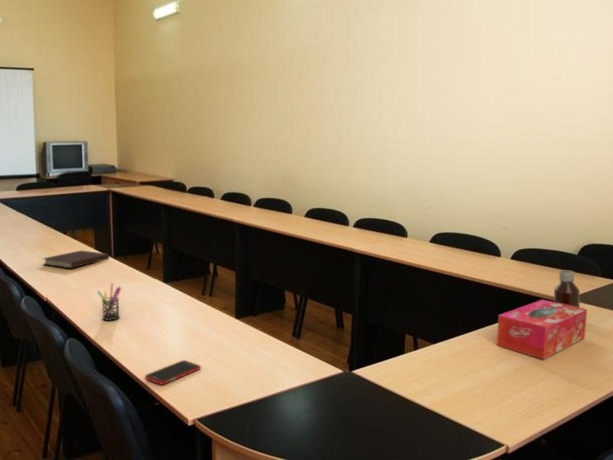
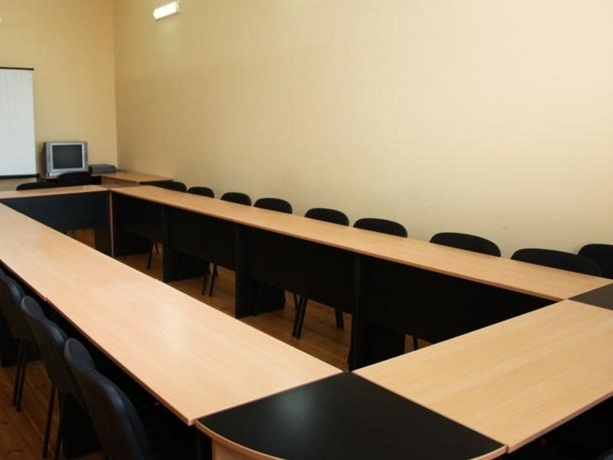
- tissue box [496,299,588,360]
- bottle [553,269,581,308]
- notebook [41,250,110,269]
- cell phone [144,359,202,386]
- pen holder [96,282,122,322]
